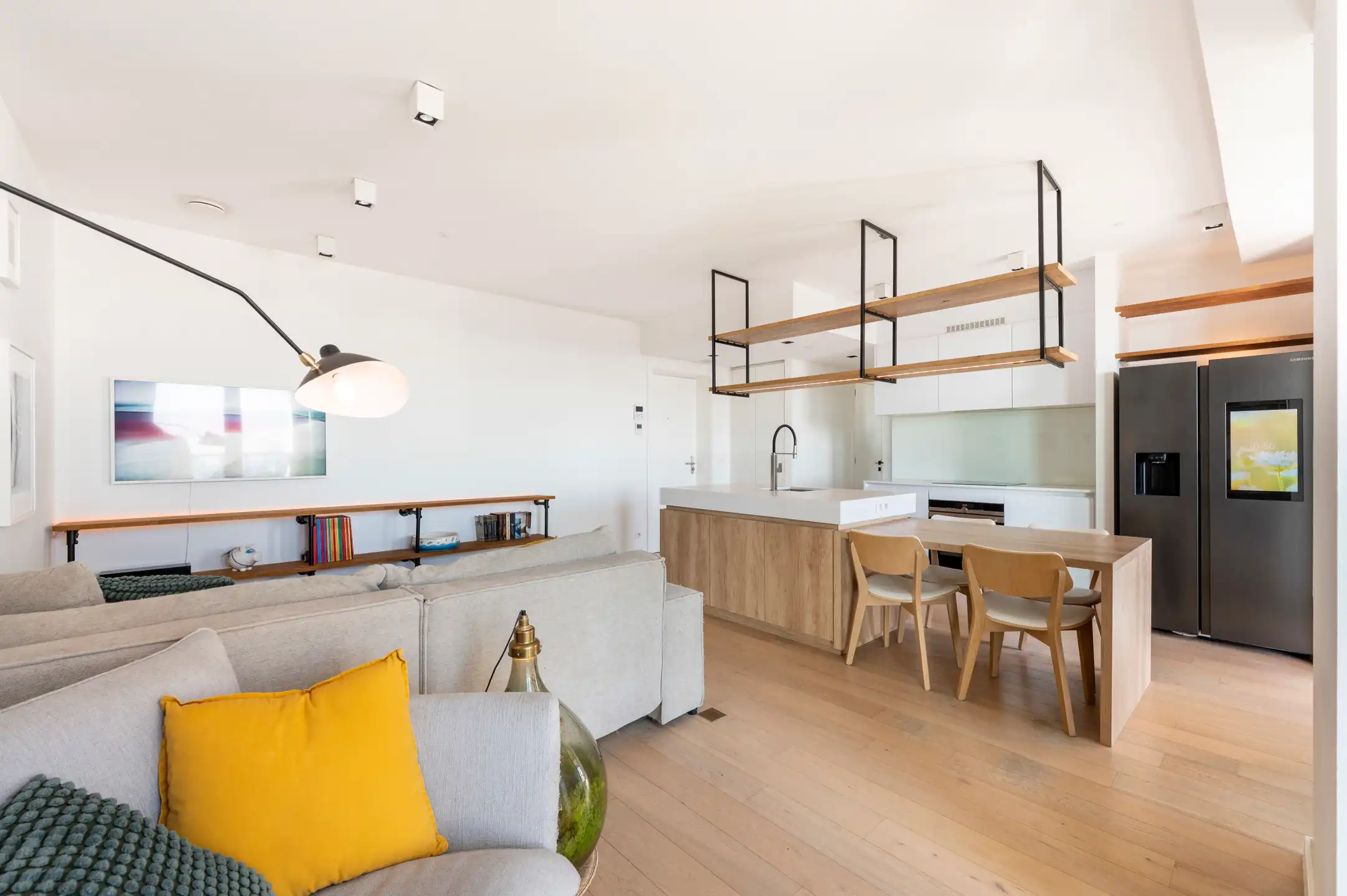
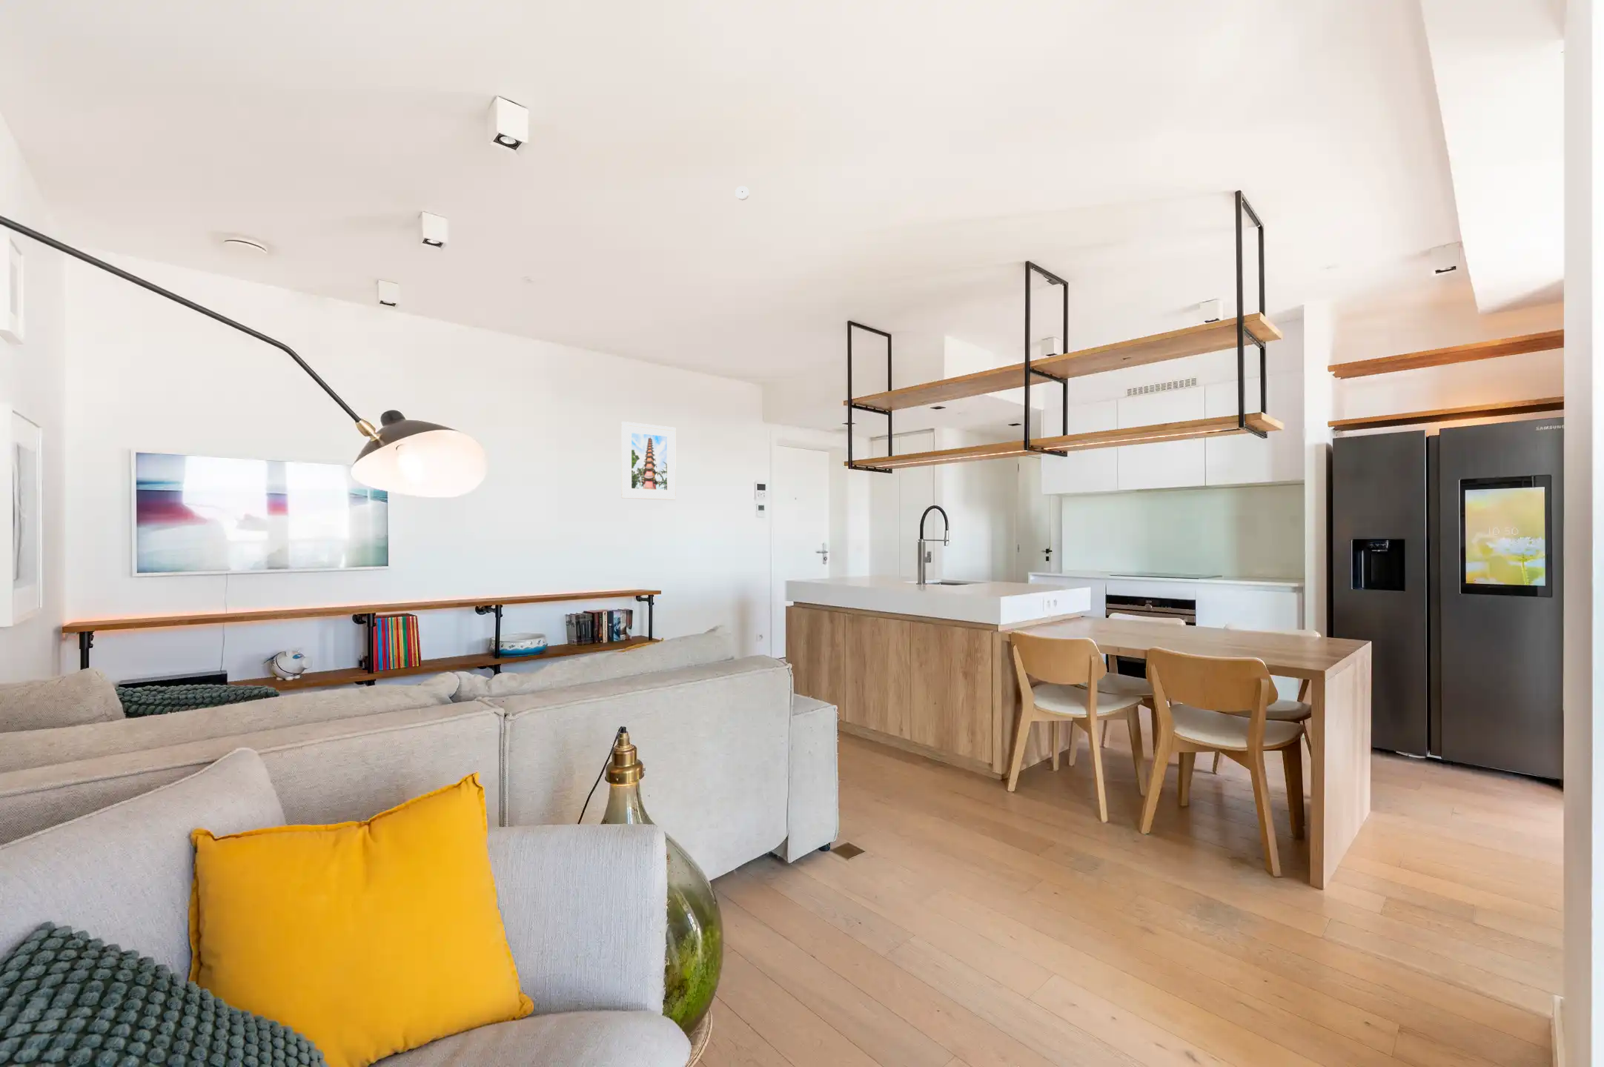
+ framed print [620,420,676,501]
+ smoke detector [735,186,750,201]
